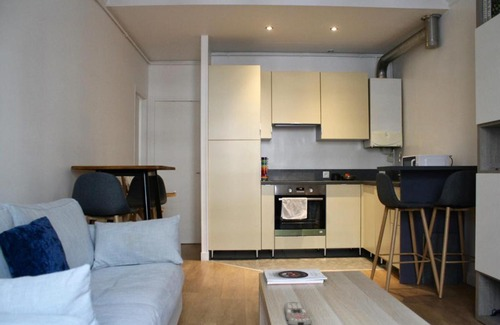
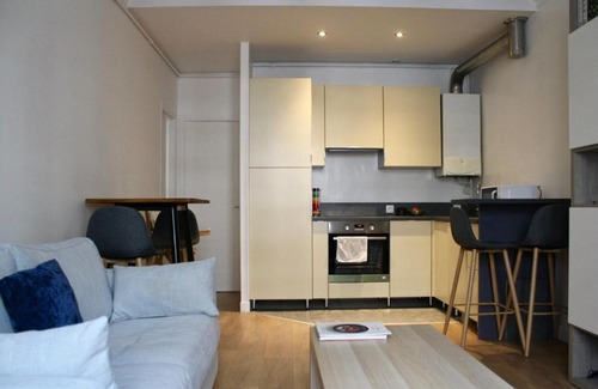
- remote control [284,301,313,325]
